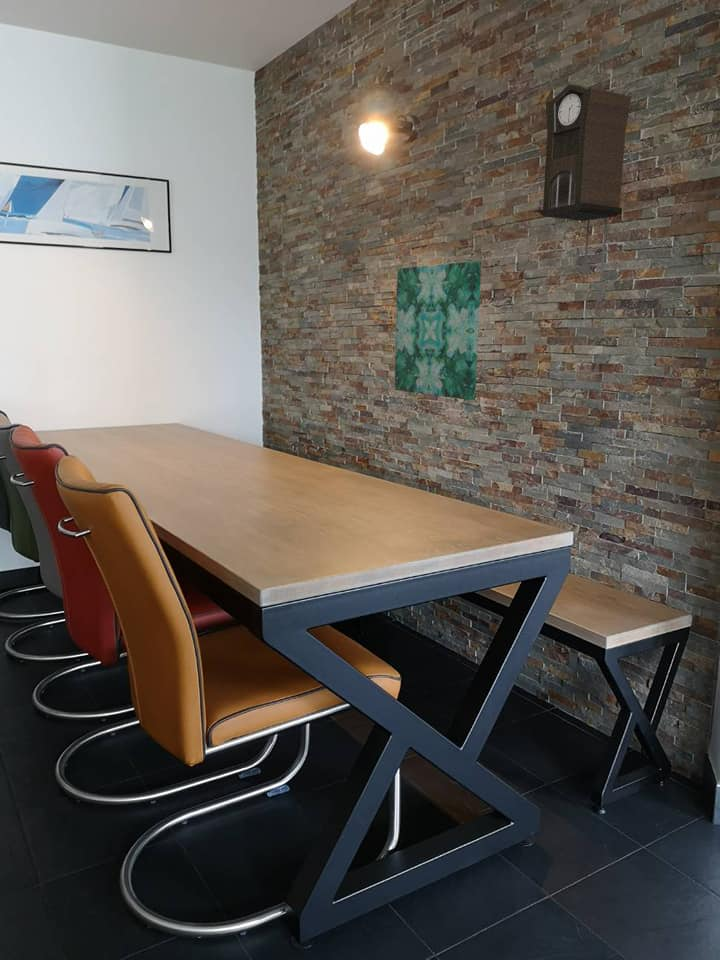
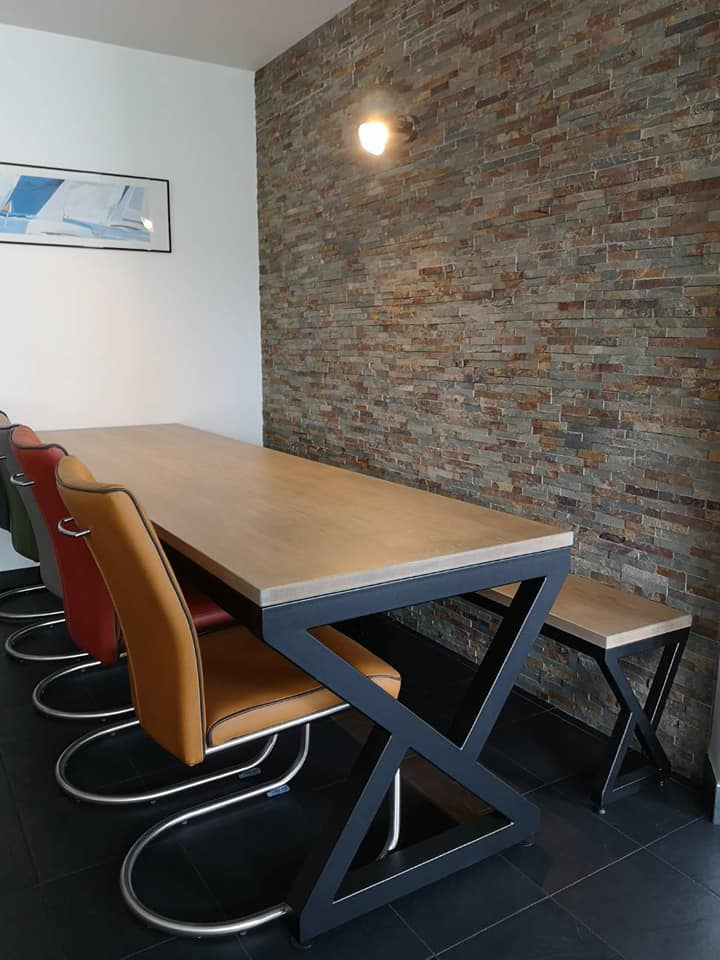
- wall art [394,260,482,401]
- pendulum clock [539,83,632,302]
